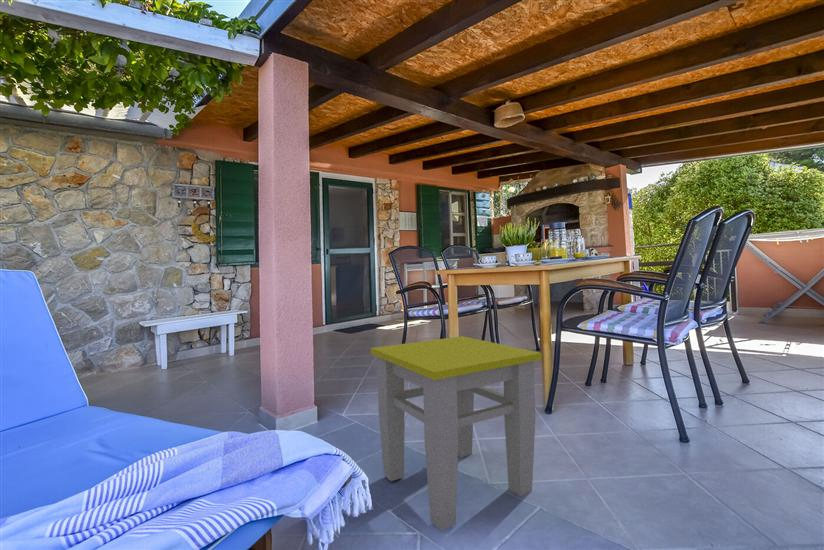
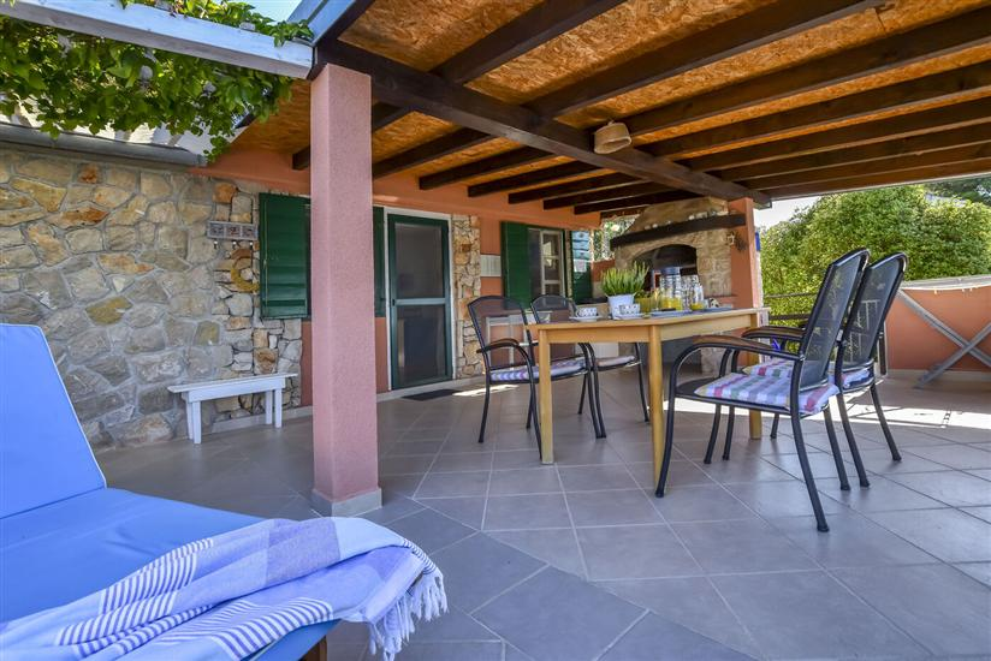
- stool [370,335,543,531]
